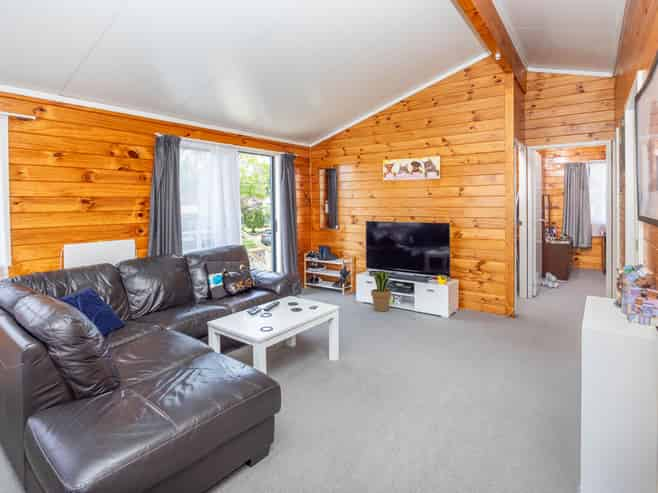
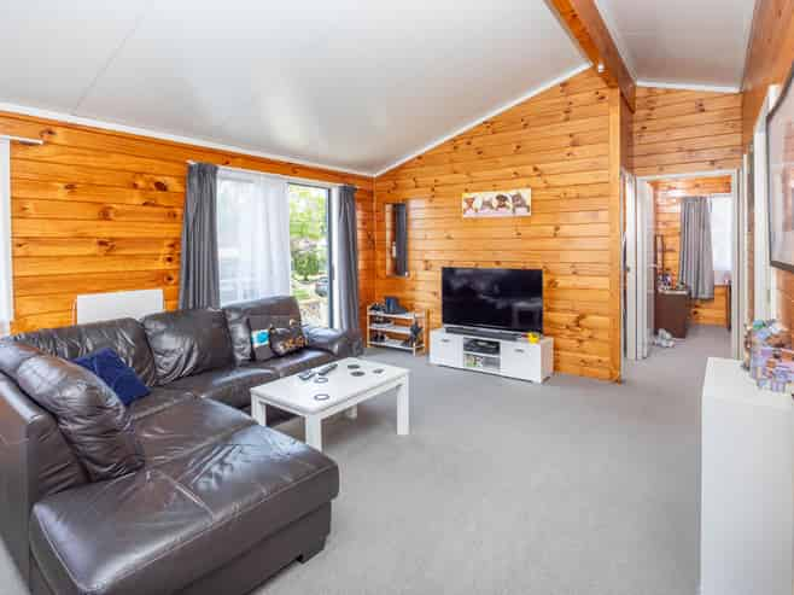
- potted plant [368,269,392,312]
